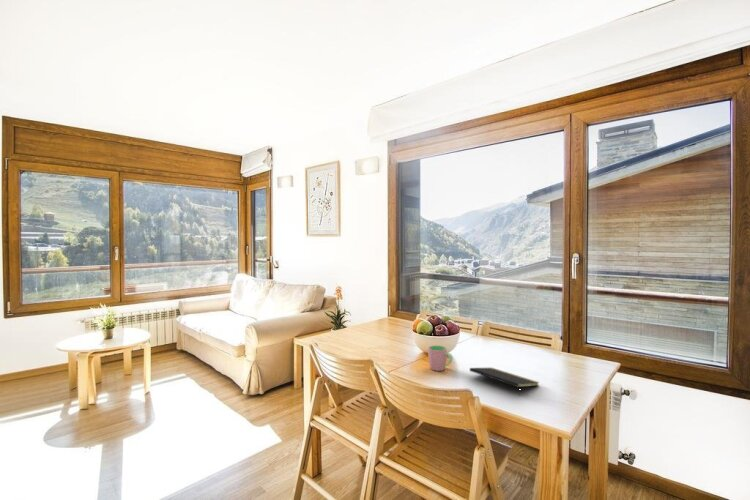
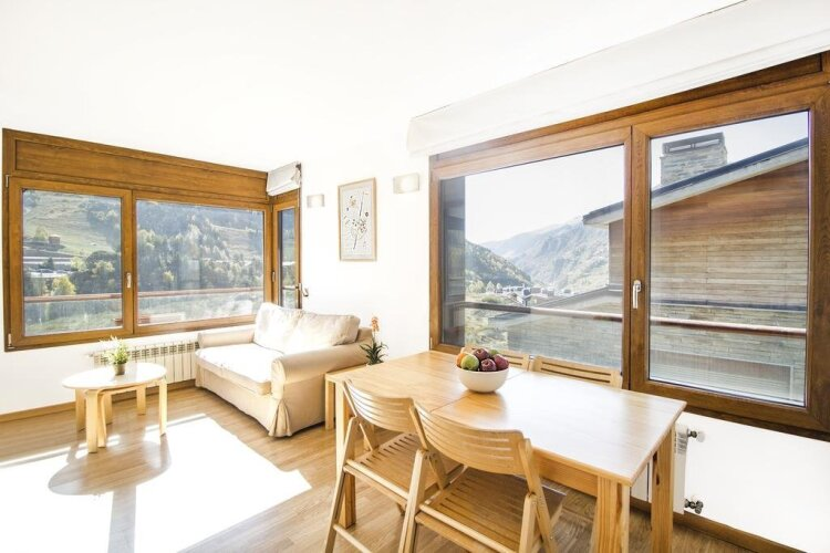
- cup [427,344,453,372]
- notepad [469,366,540,396]
